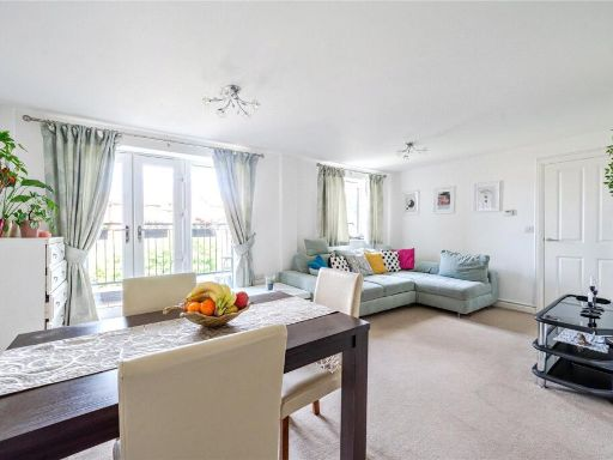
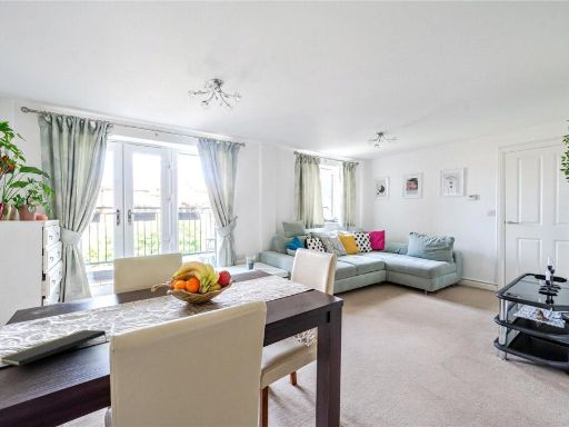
+ notepad [0,329,108,367]
